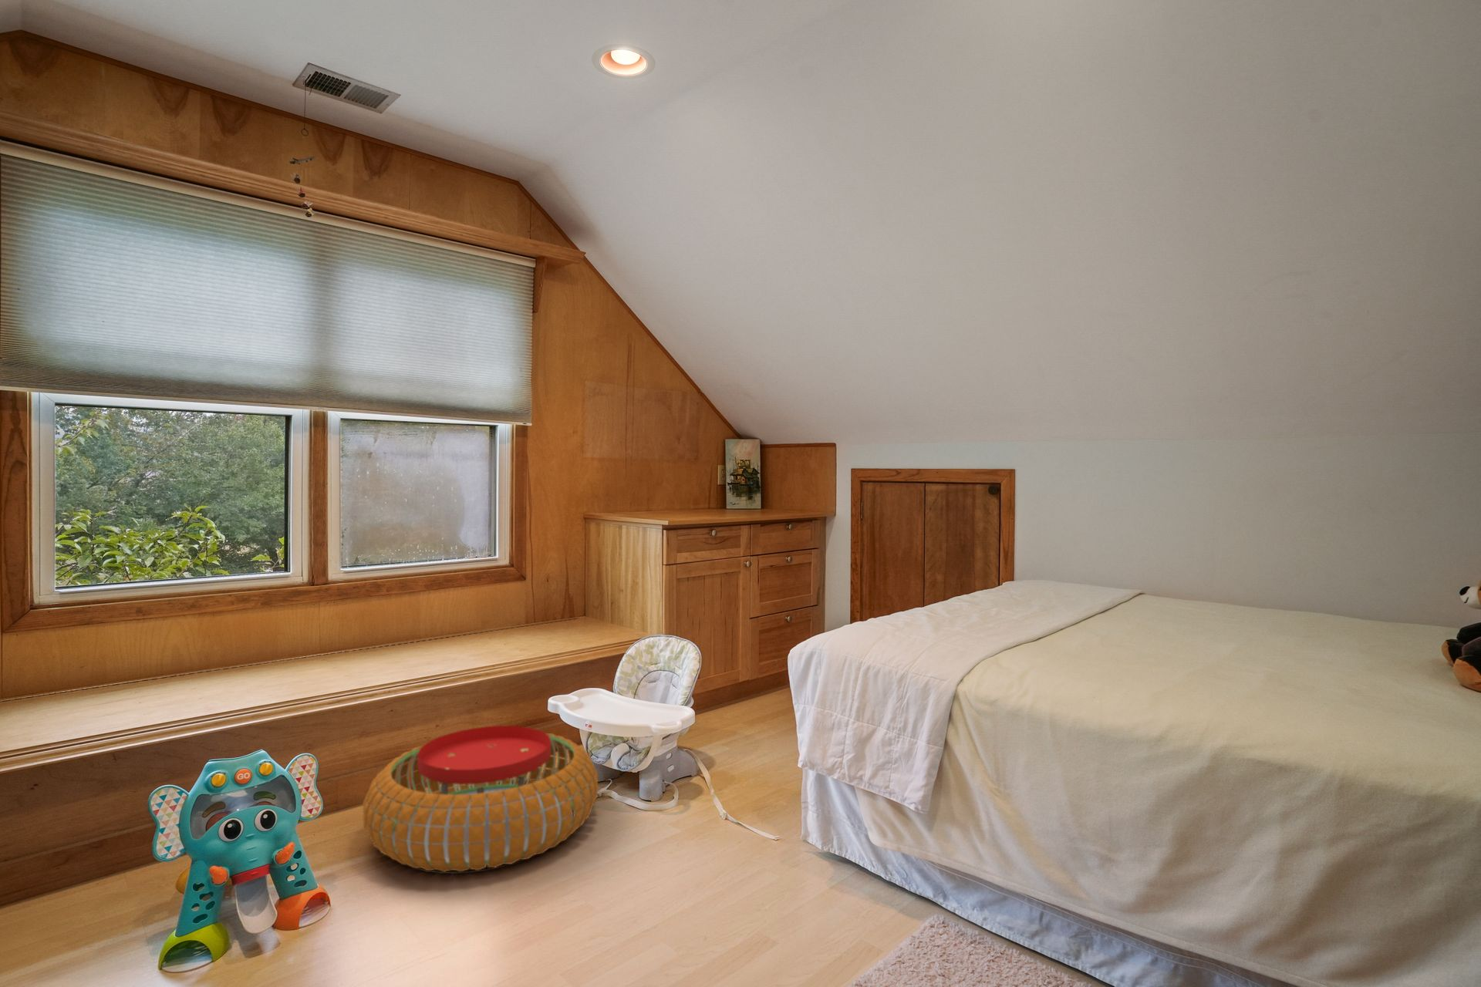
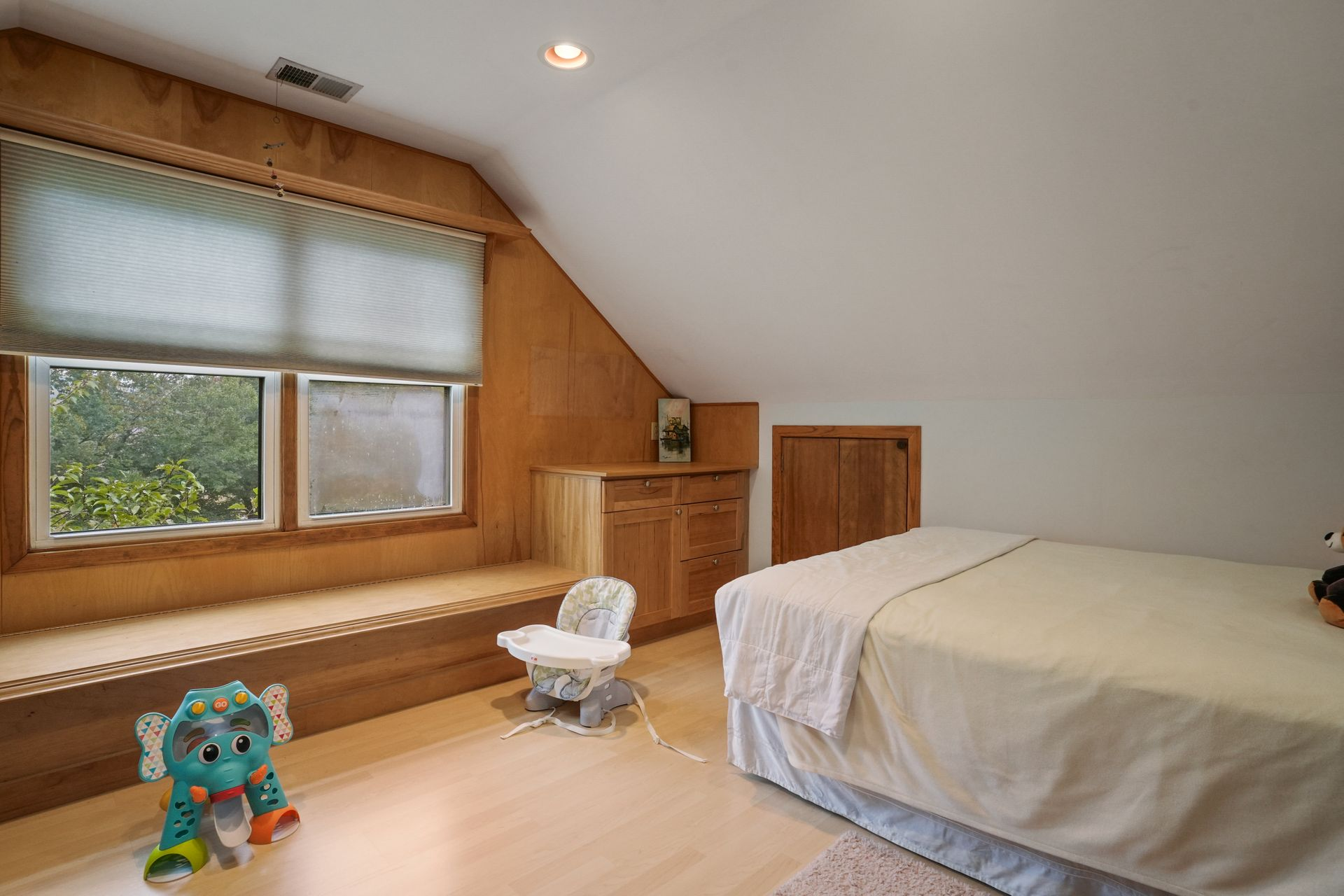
- pouf [361,725,598,872]
